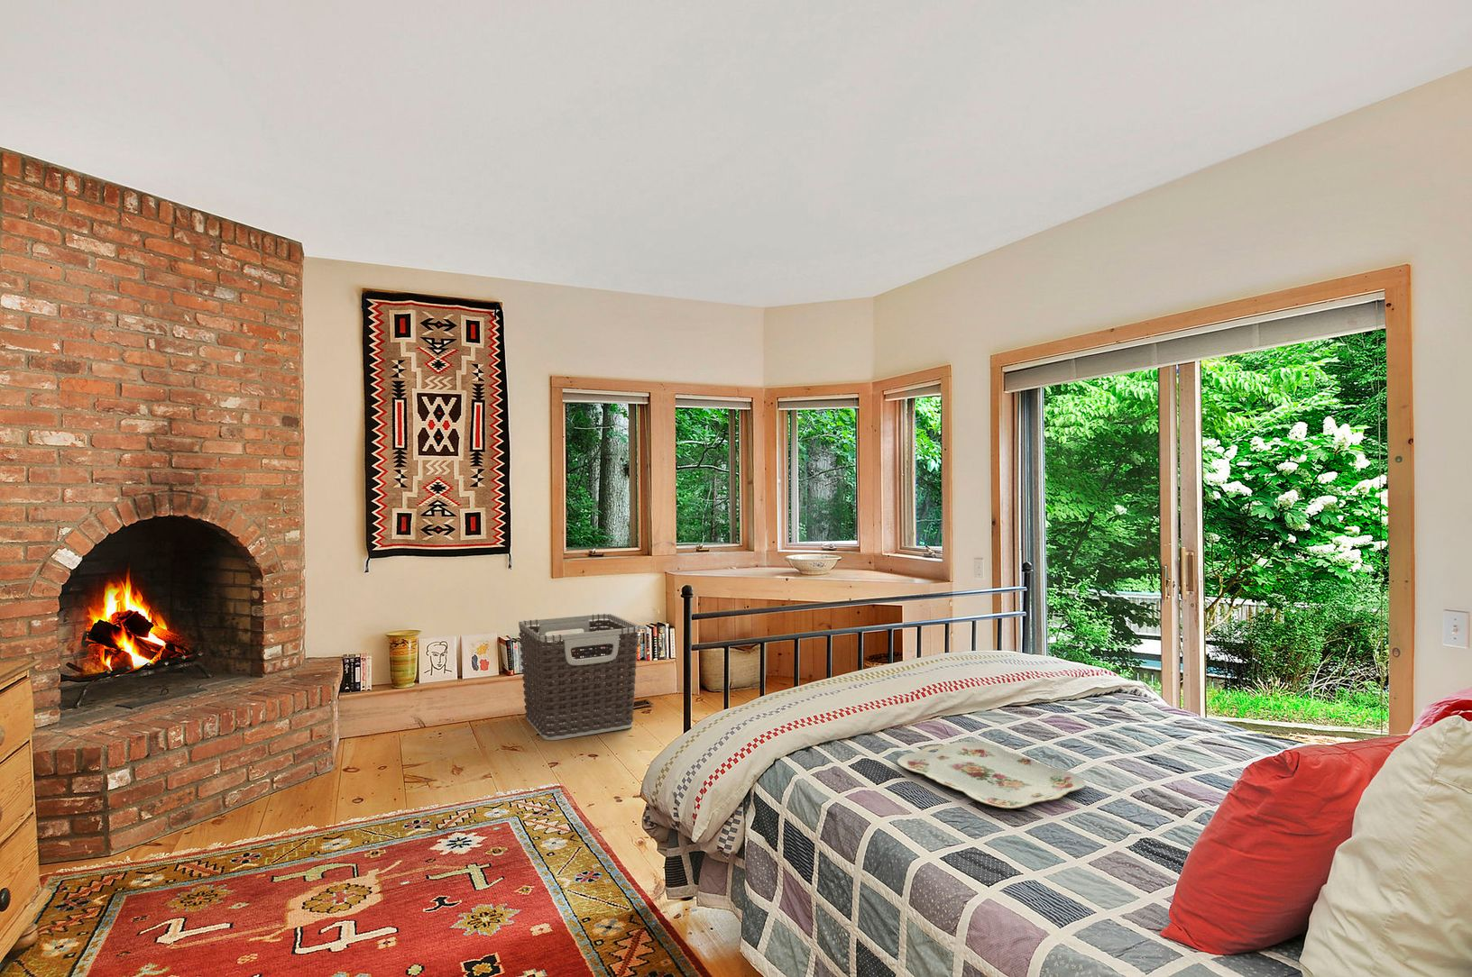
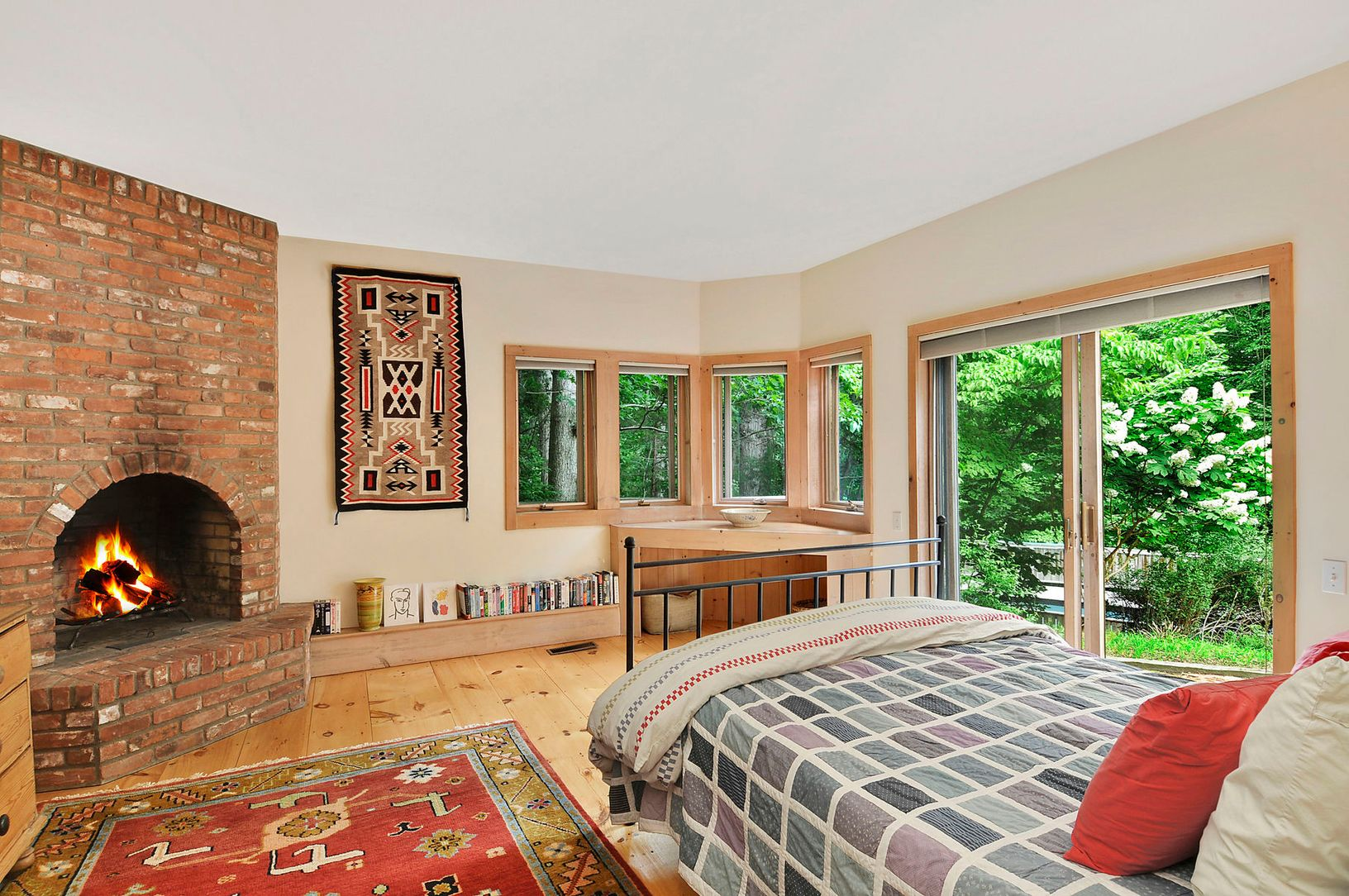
- serving tray [897,740,1086,809]
- clothes hamper [517,613,639,740]
